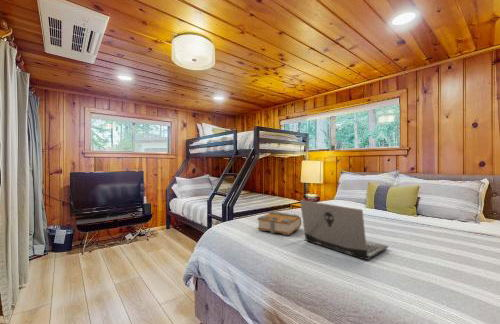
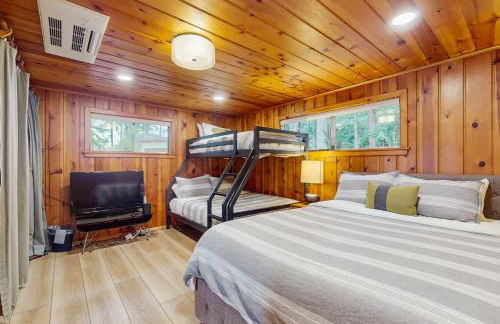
- book [256,211,302,236]
- laptop [299,199,389,261]
